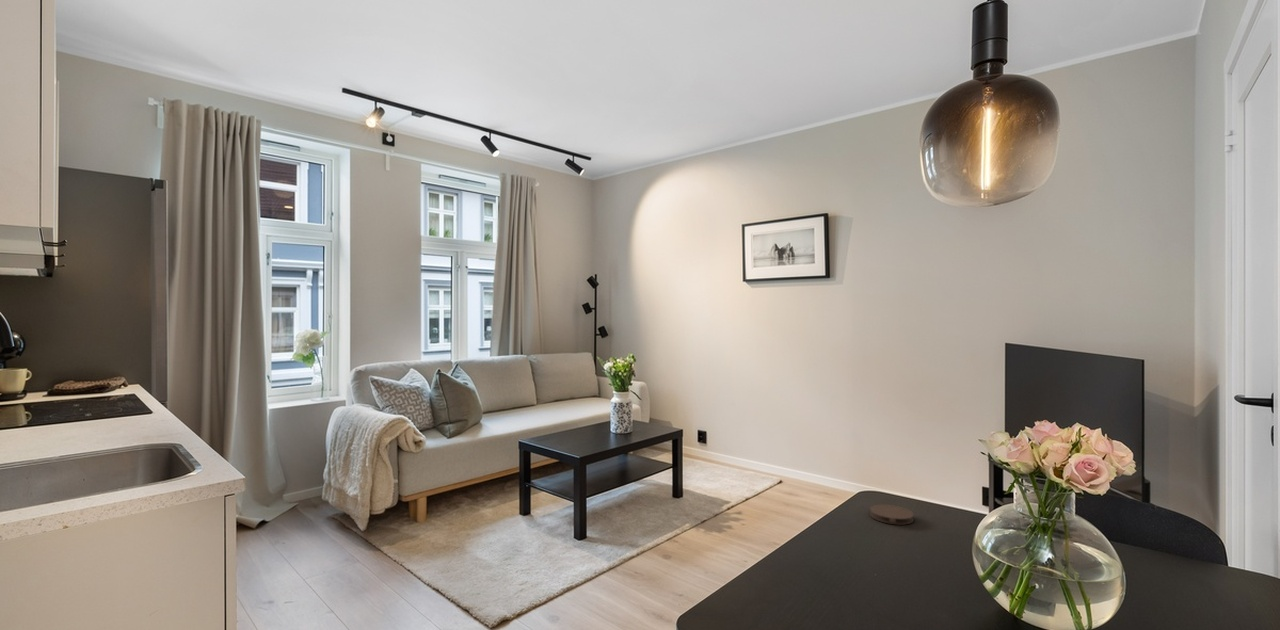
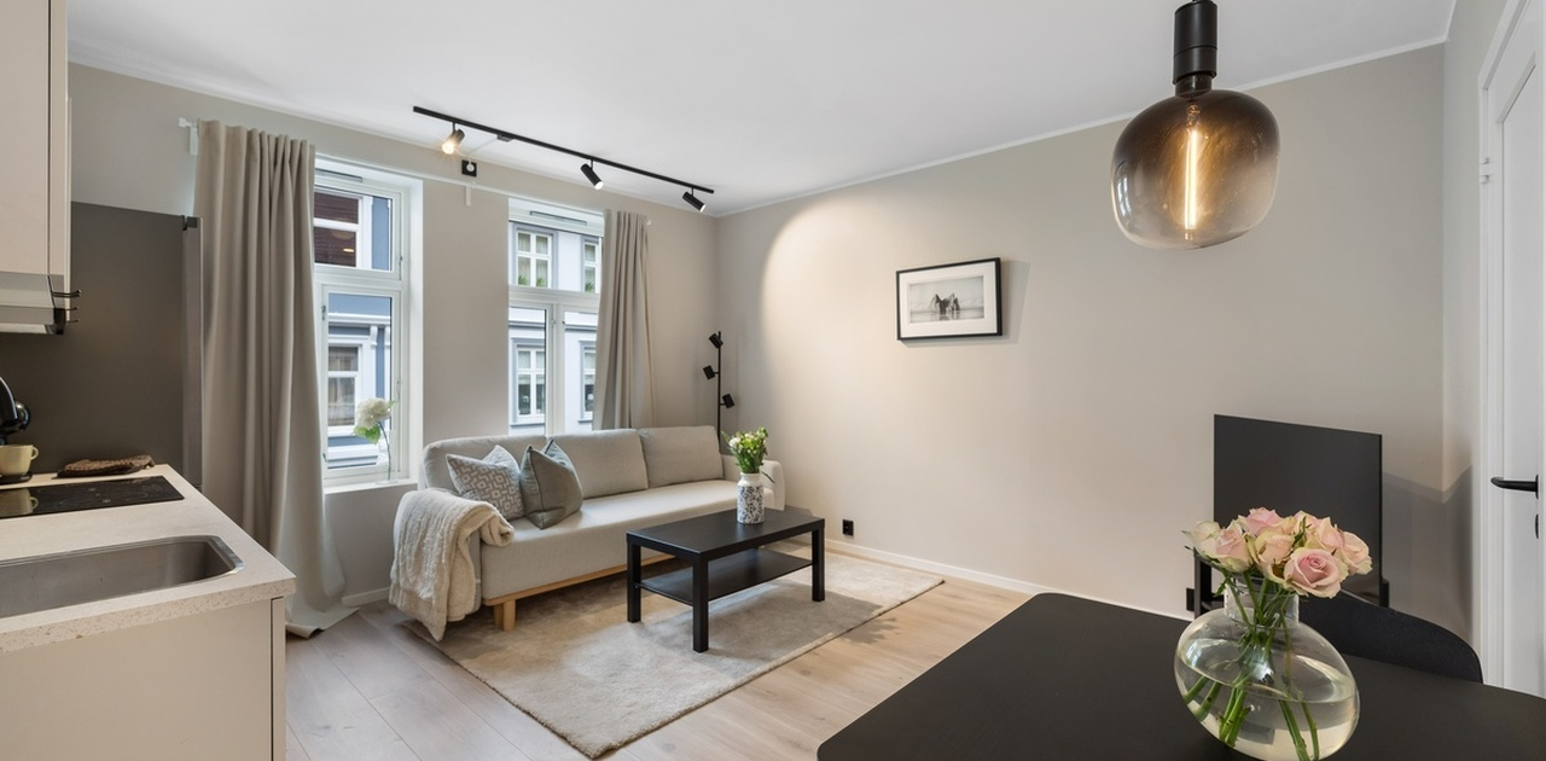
- coaster [869,504,915,525]
